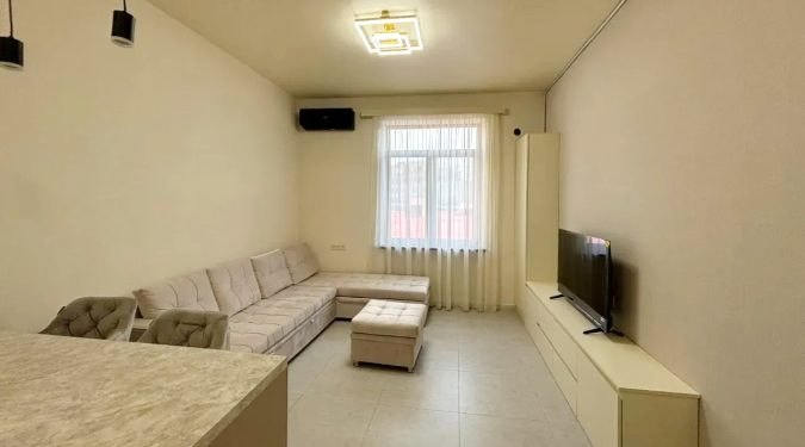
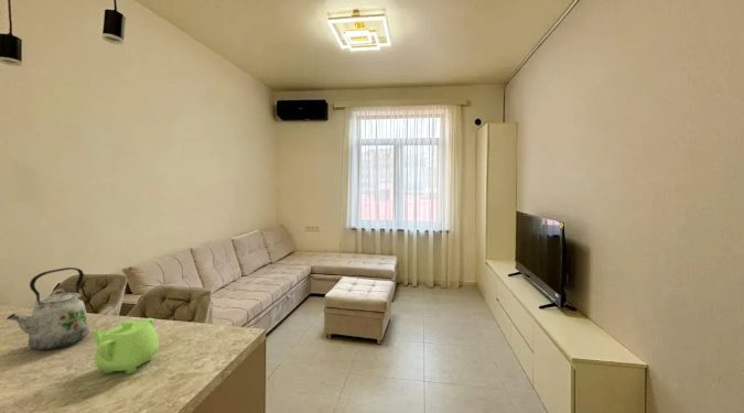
+ teapot [90,317,160,374]
+ kettle [6,267,90,351]
